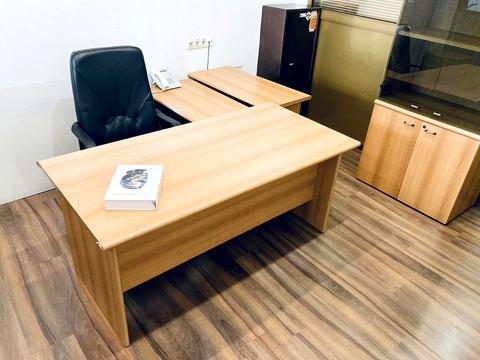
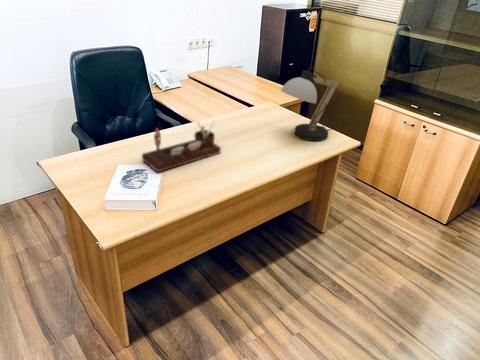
+ desk organizer [141,119,222,173]
+ desk lamp [280,66,339,142]
